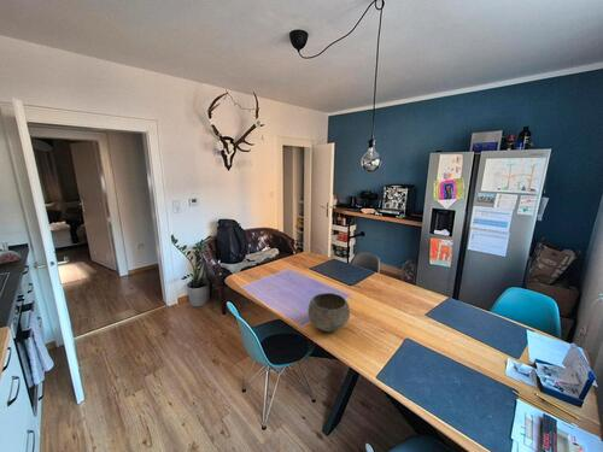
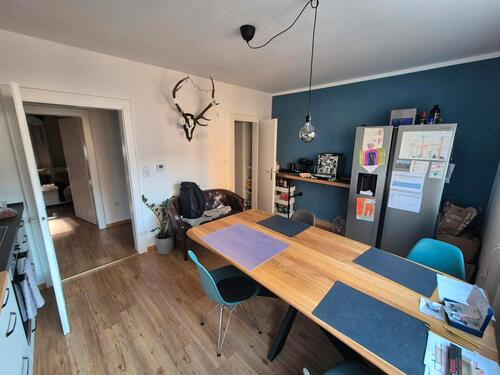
- bowl [308,292,351,333]
